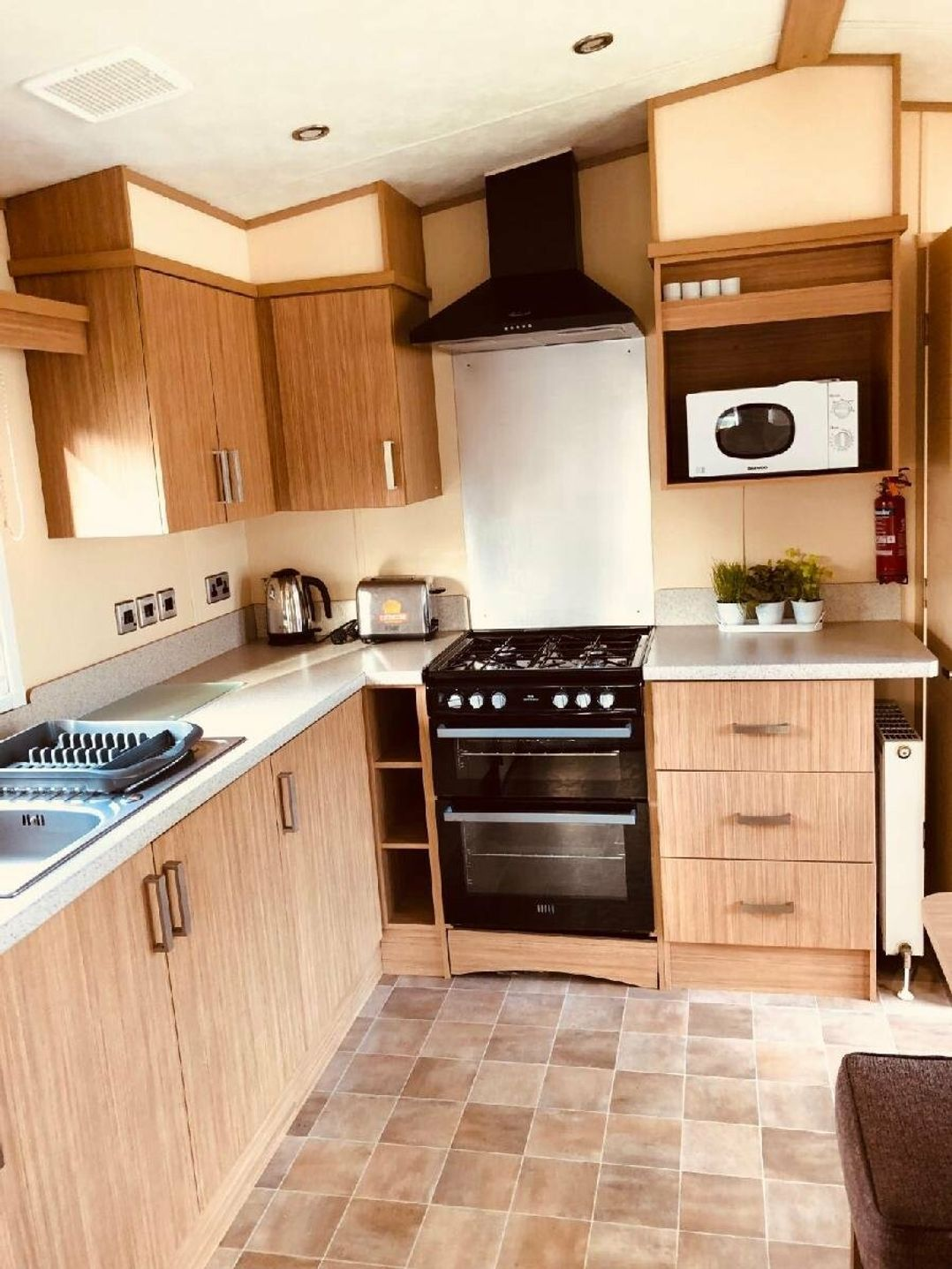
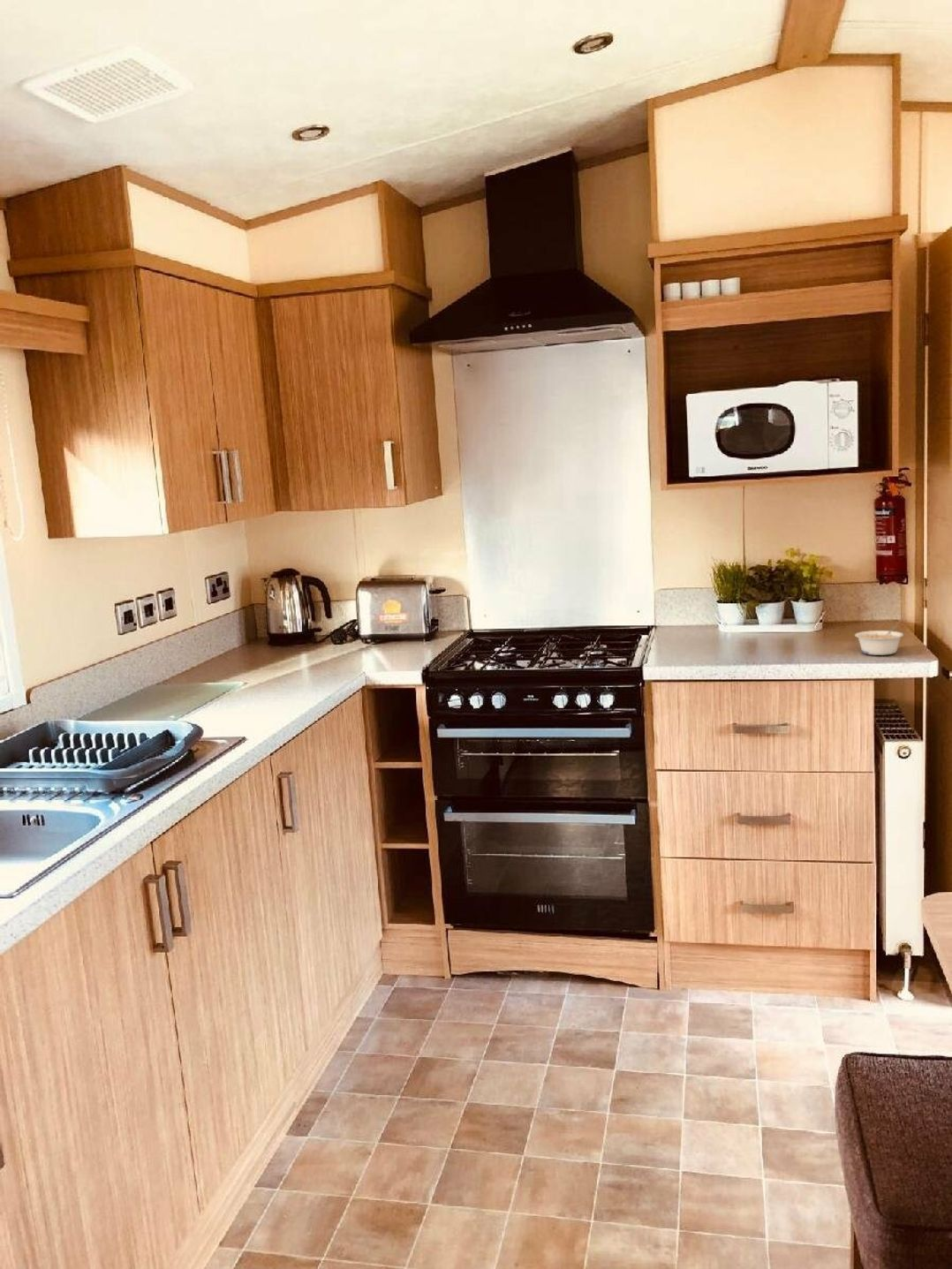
+ legume [854,624,904,656]
